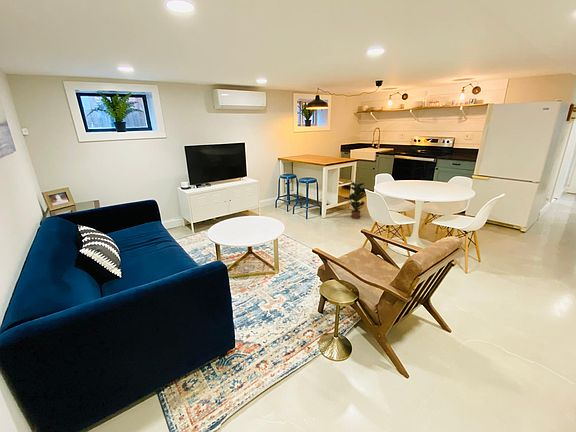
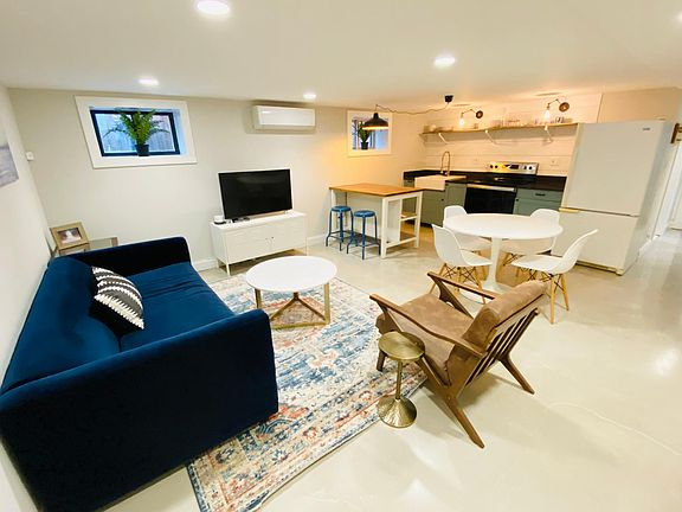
- potted plant [343,181,367,220]
